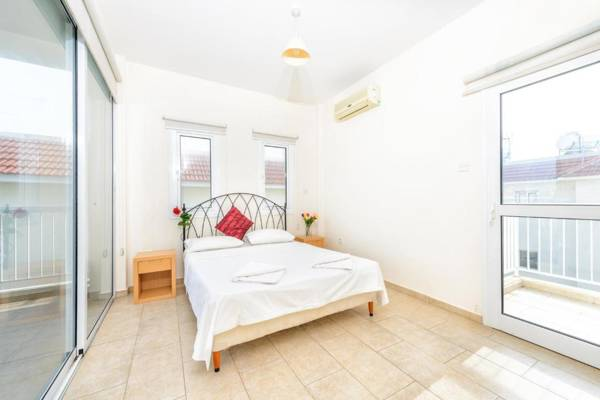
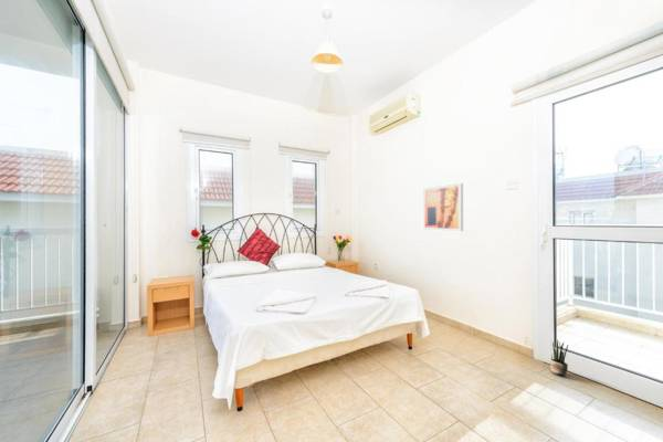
+ wall art [422,182,464,232]
+ potted plant [549,338,569,377]
